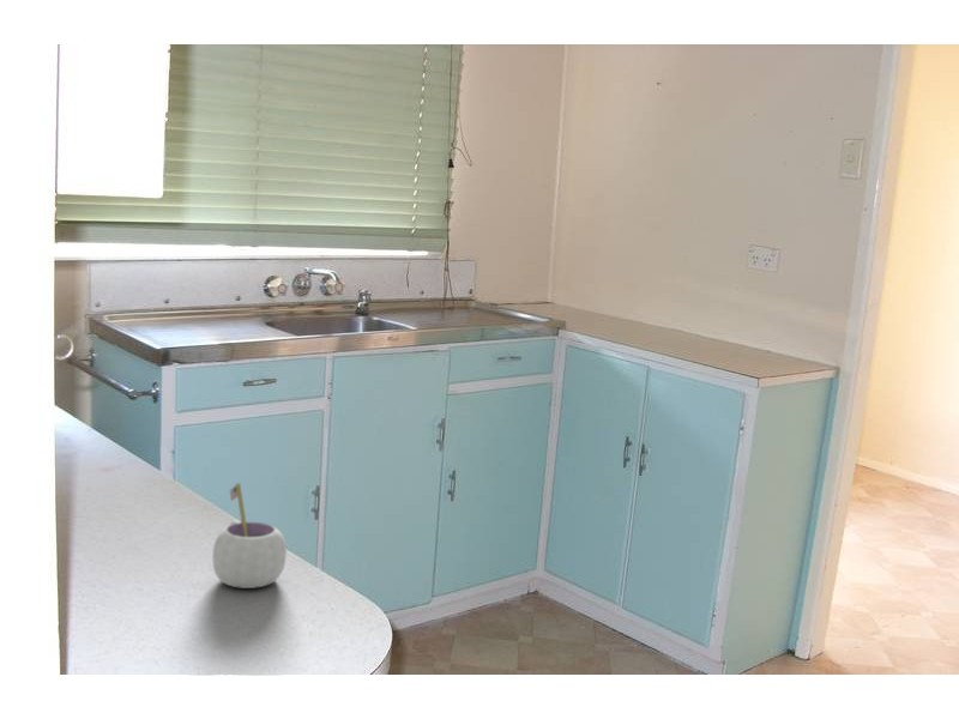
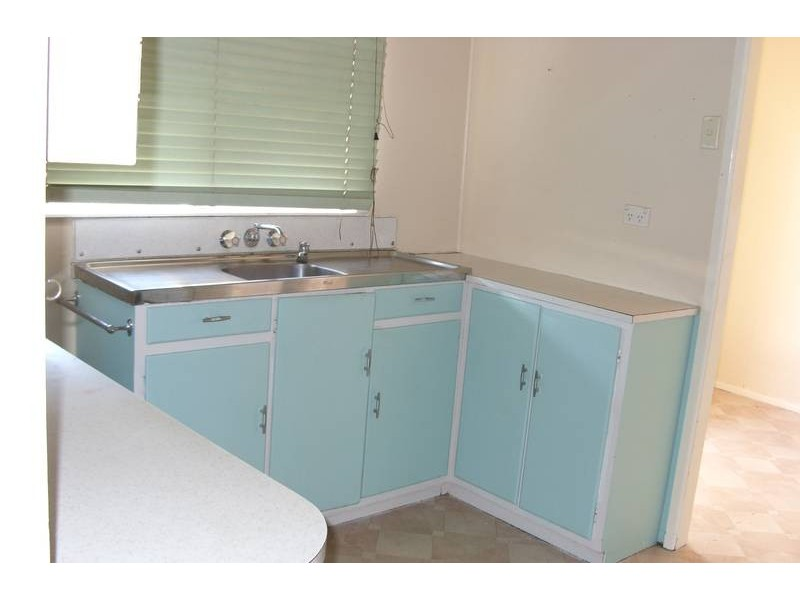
- mug [211,482,288,590]
